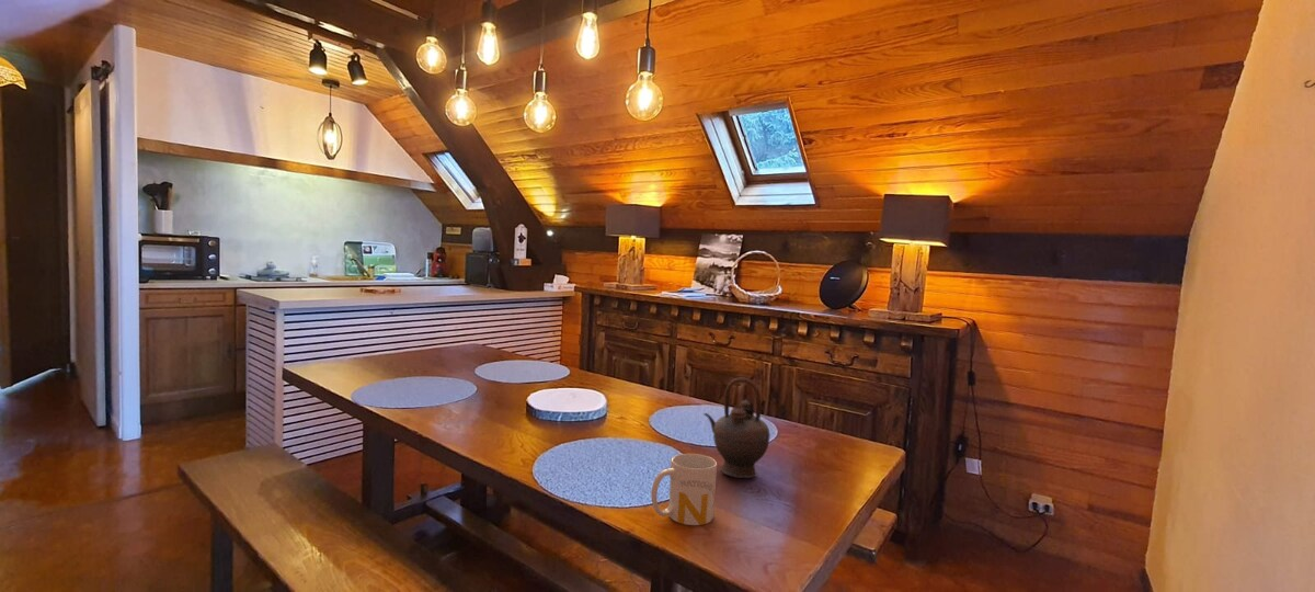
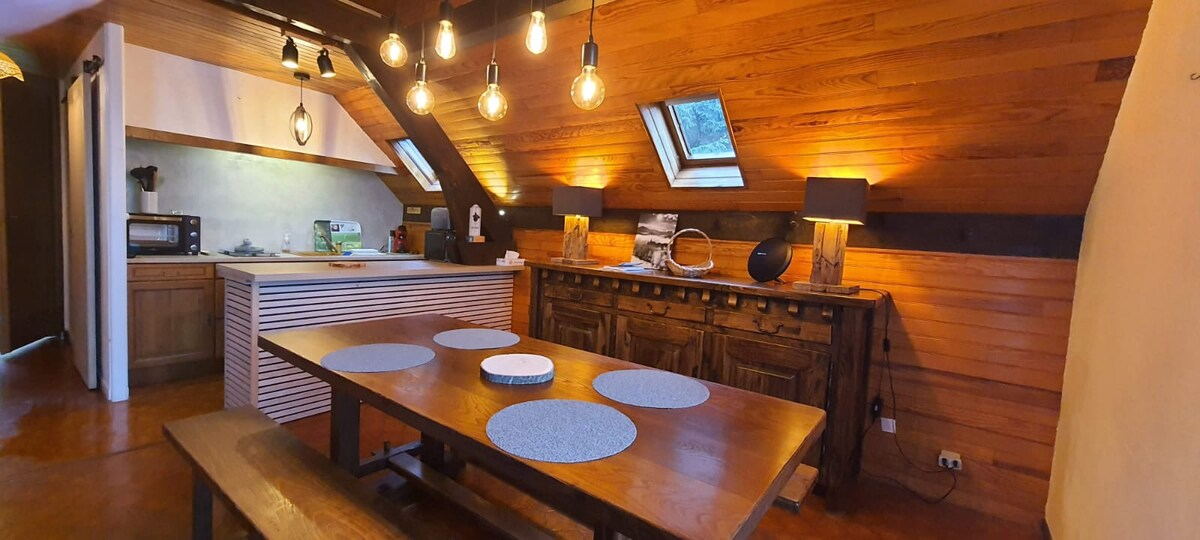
- teapot [702,376,771,479]
- mug [650,453,718,526]
